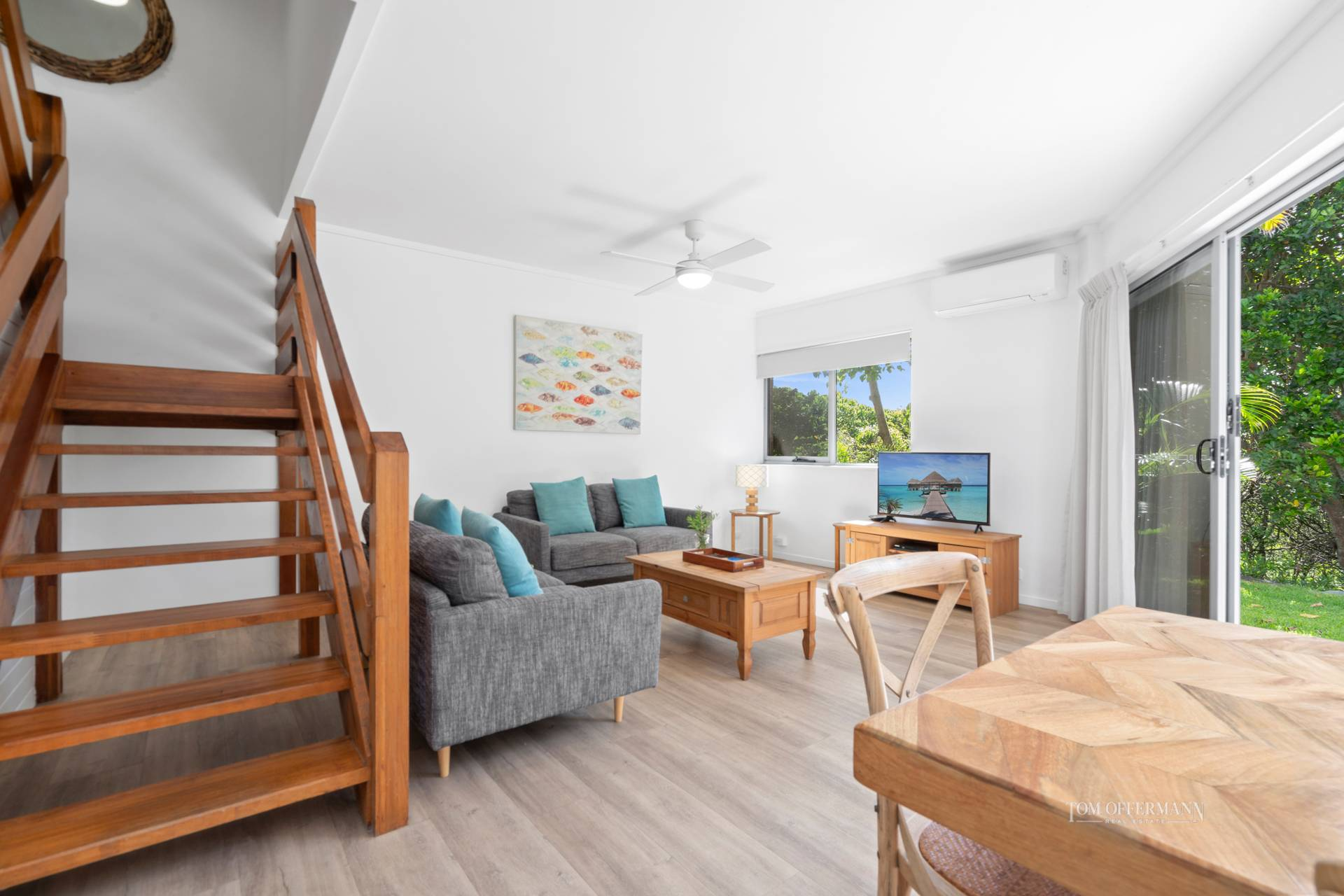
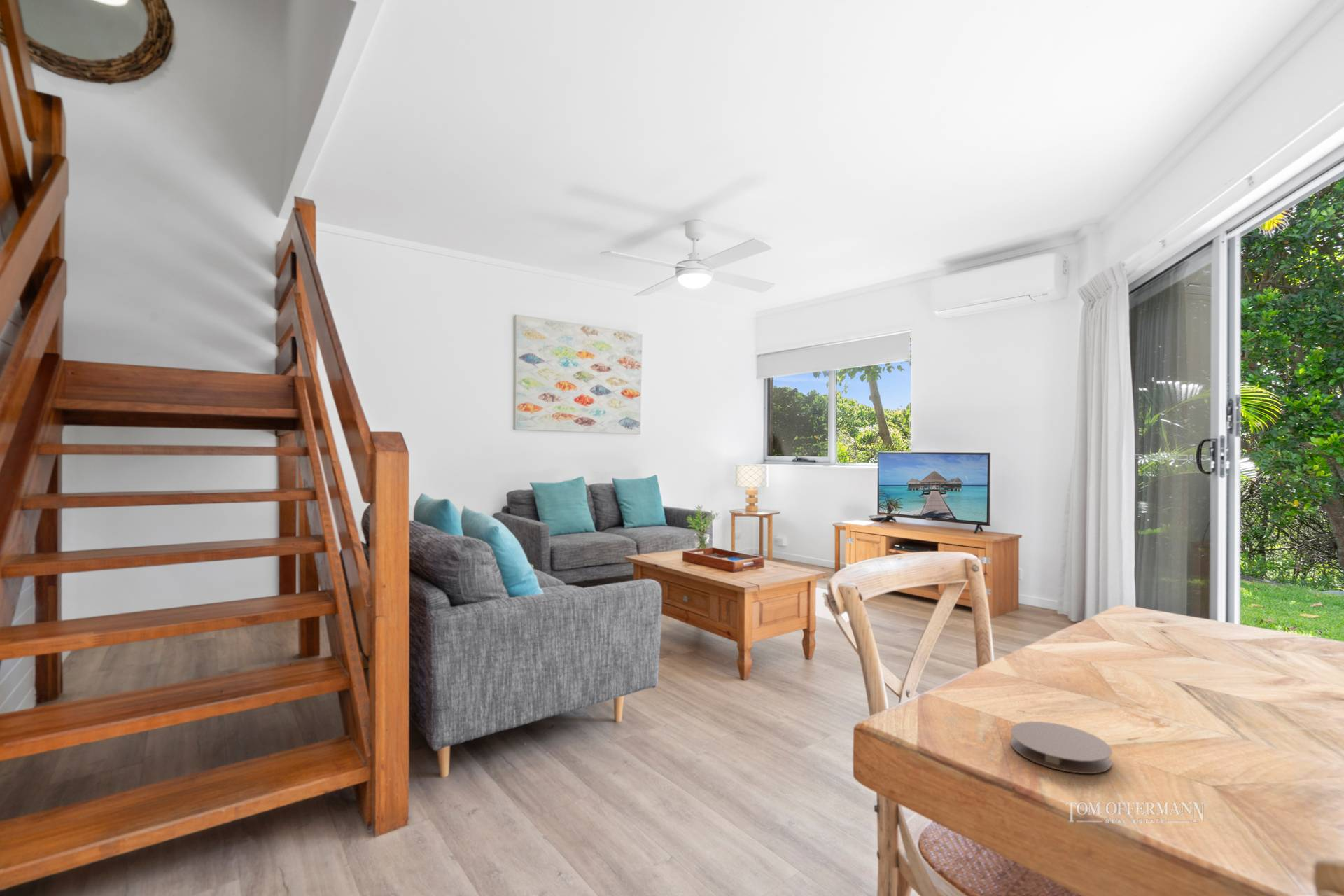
+ coaster [1010,721,1113,774]
